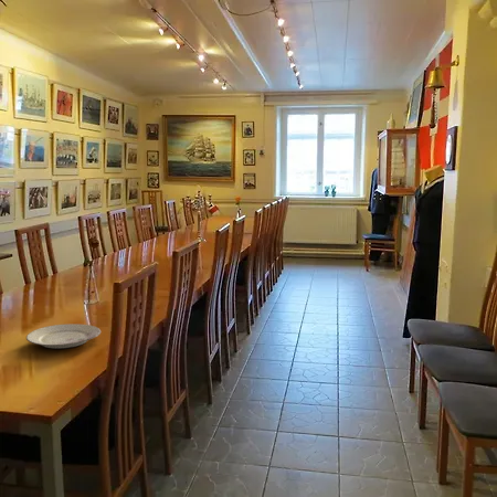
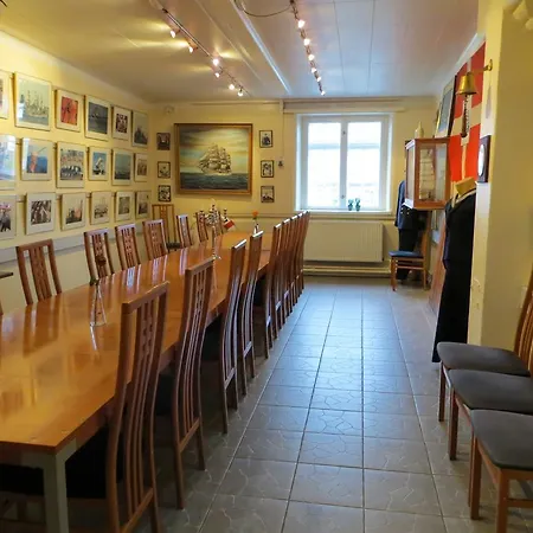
- plate [25,322,102,349]
